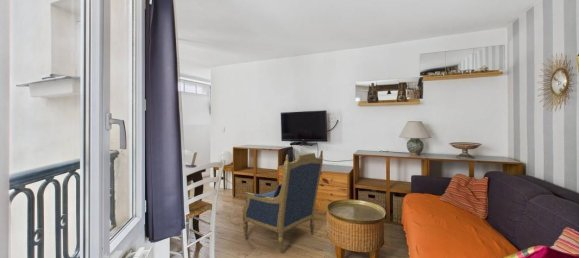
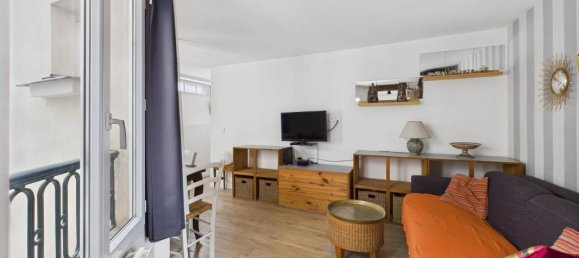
- armchair [241,149,324,254]
